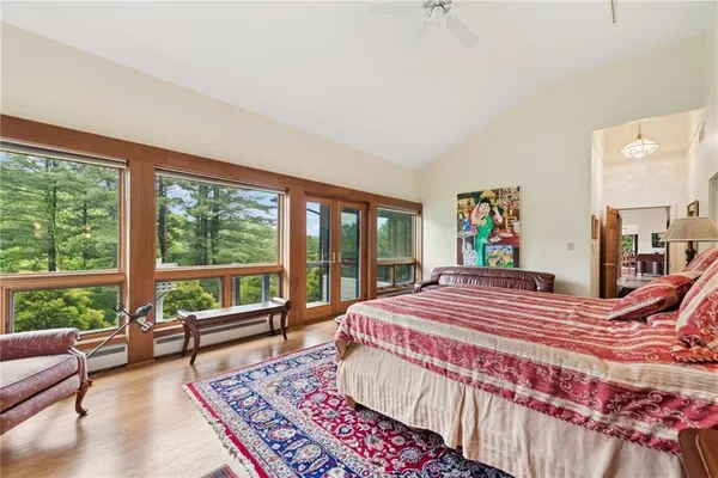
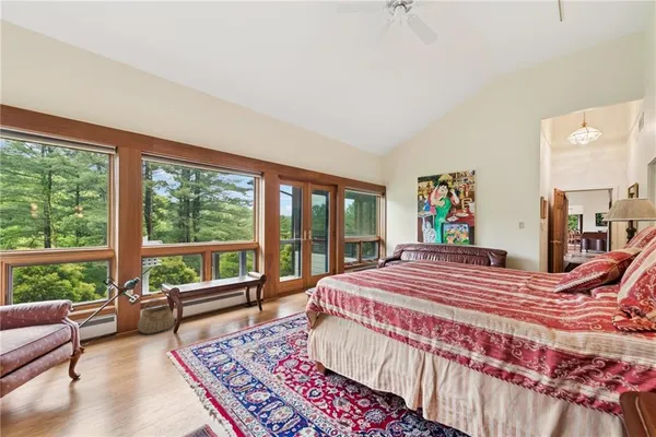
+ basket [137,297,176,335]
